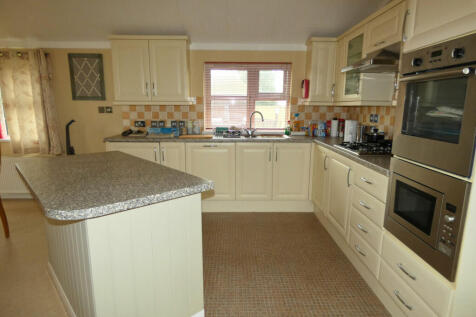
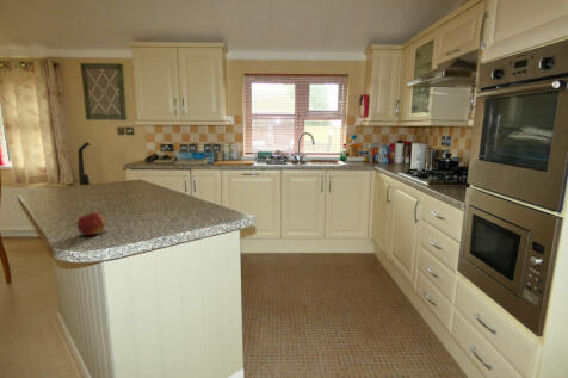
+ apple [76,211,106,236]
